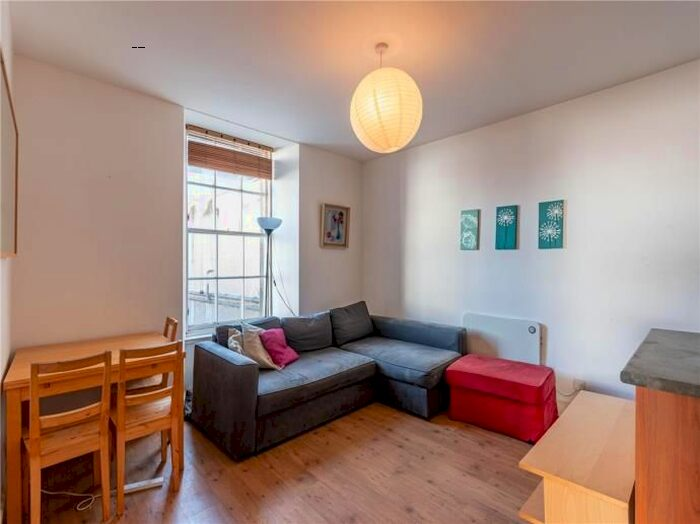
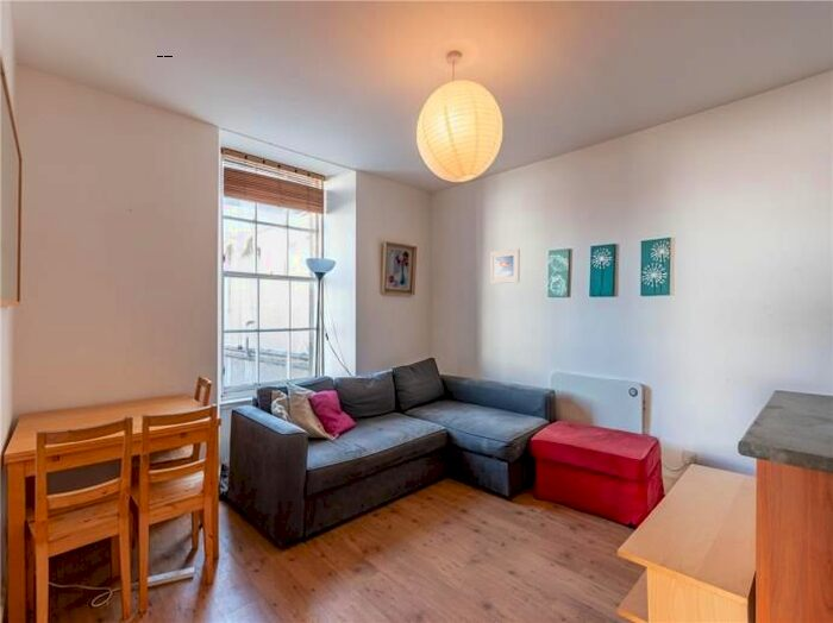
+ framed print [489,247,521,284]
